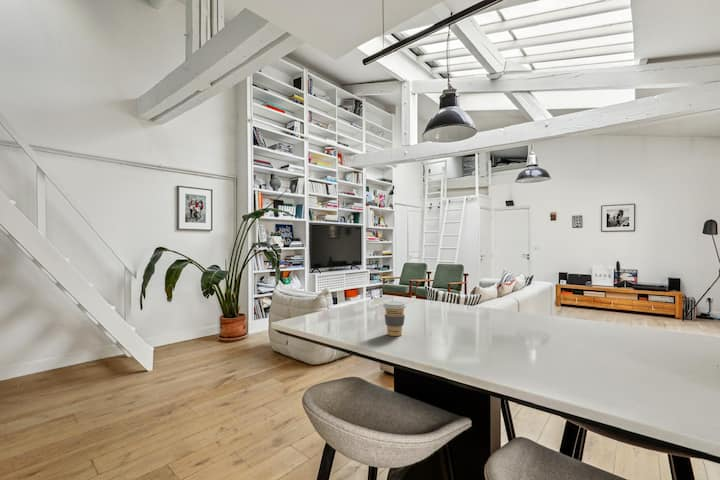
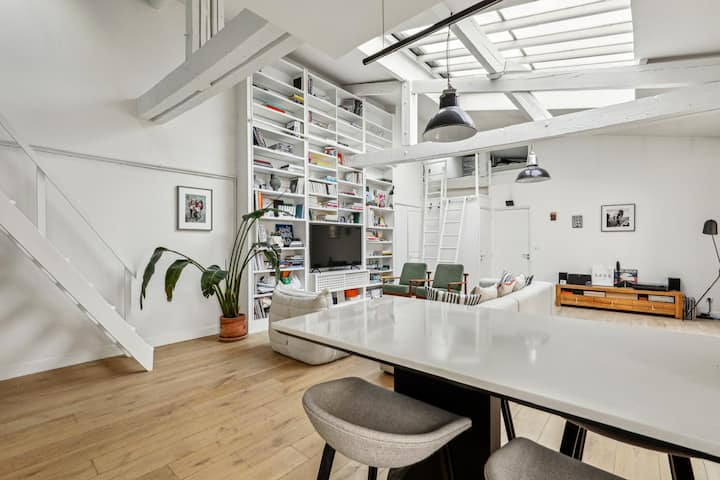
- coffee cup [382,300,407,337]
